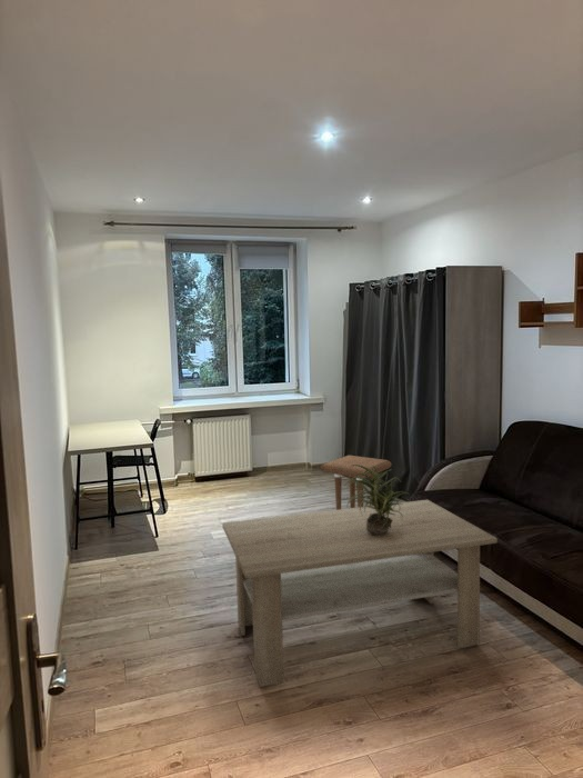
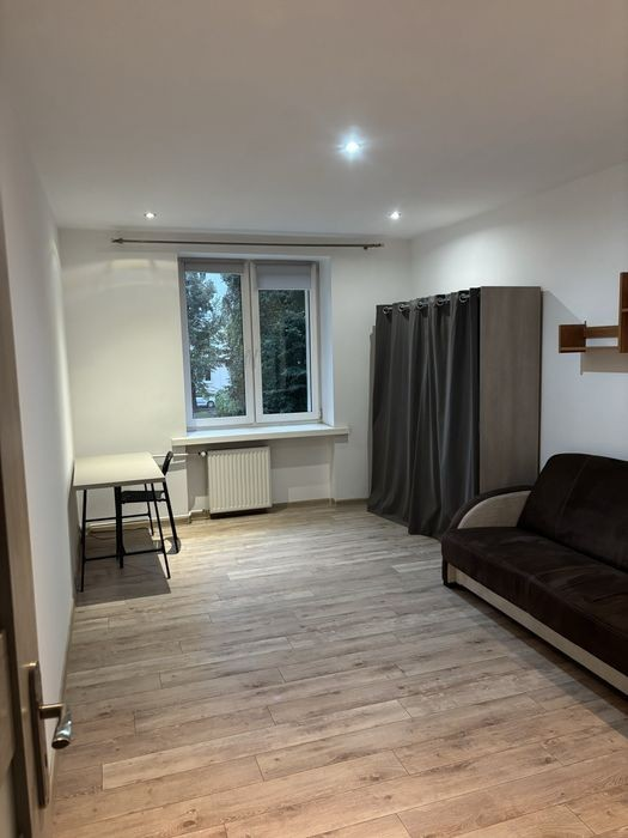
- side table [319,455,392,510]
- coffee table [221,499,499,688]
- potted plant [343,465,409,535]
